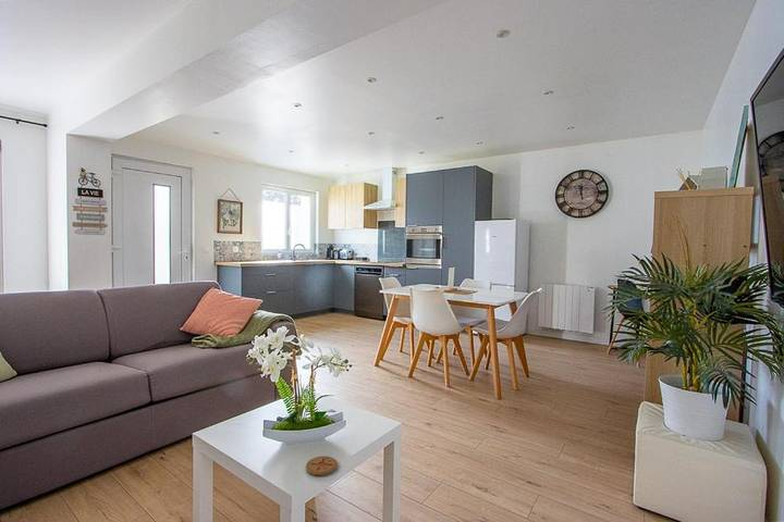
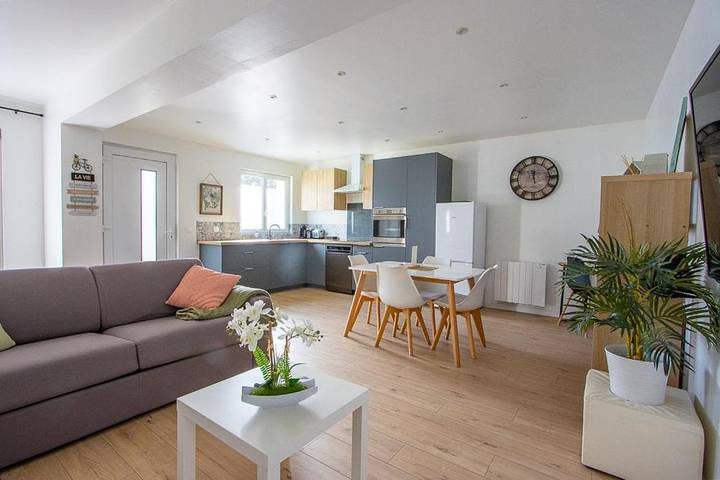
- coaster [305,456,339,476]
